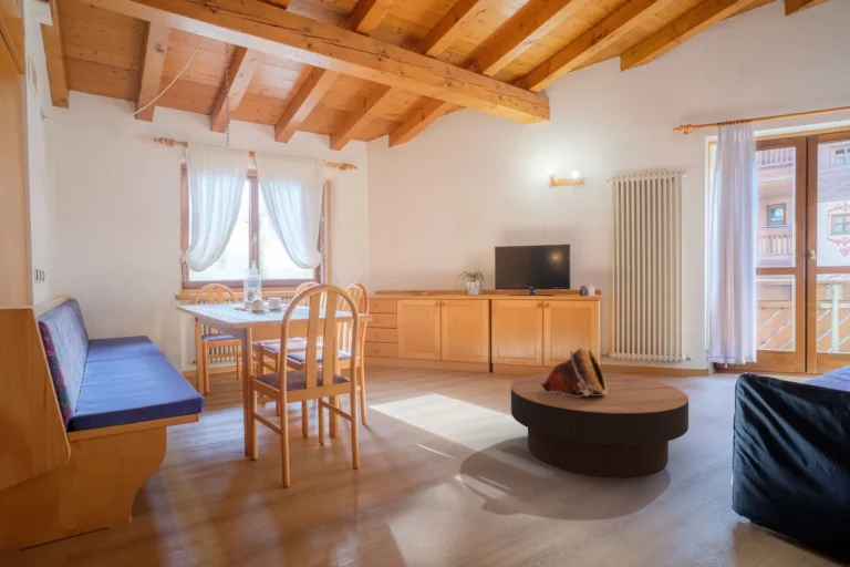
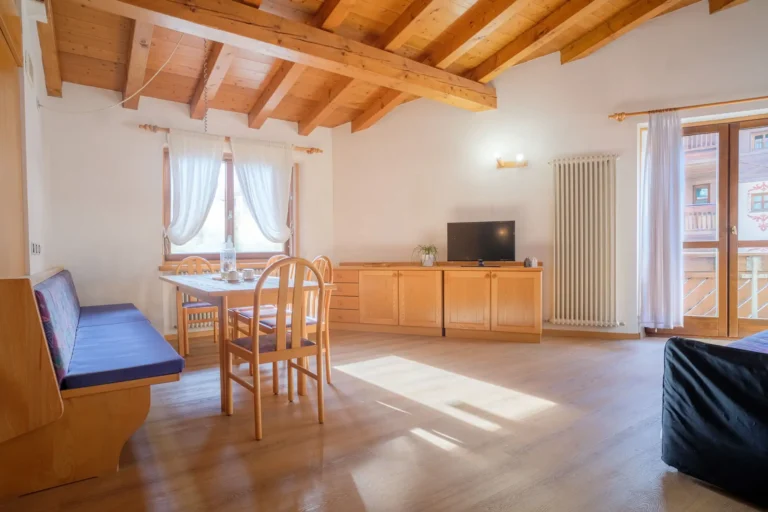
- decorative bowl [540,347,607,396]
- coffee table [510,372,690,478]
